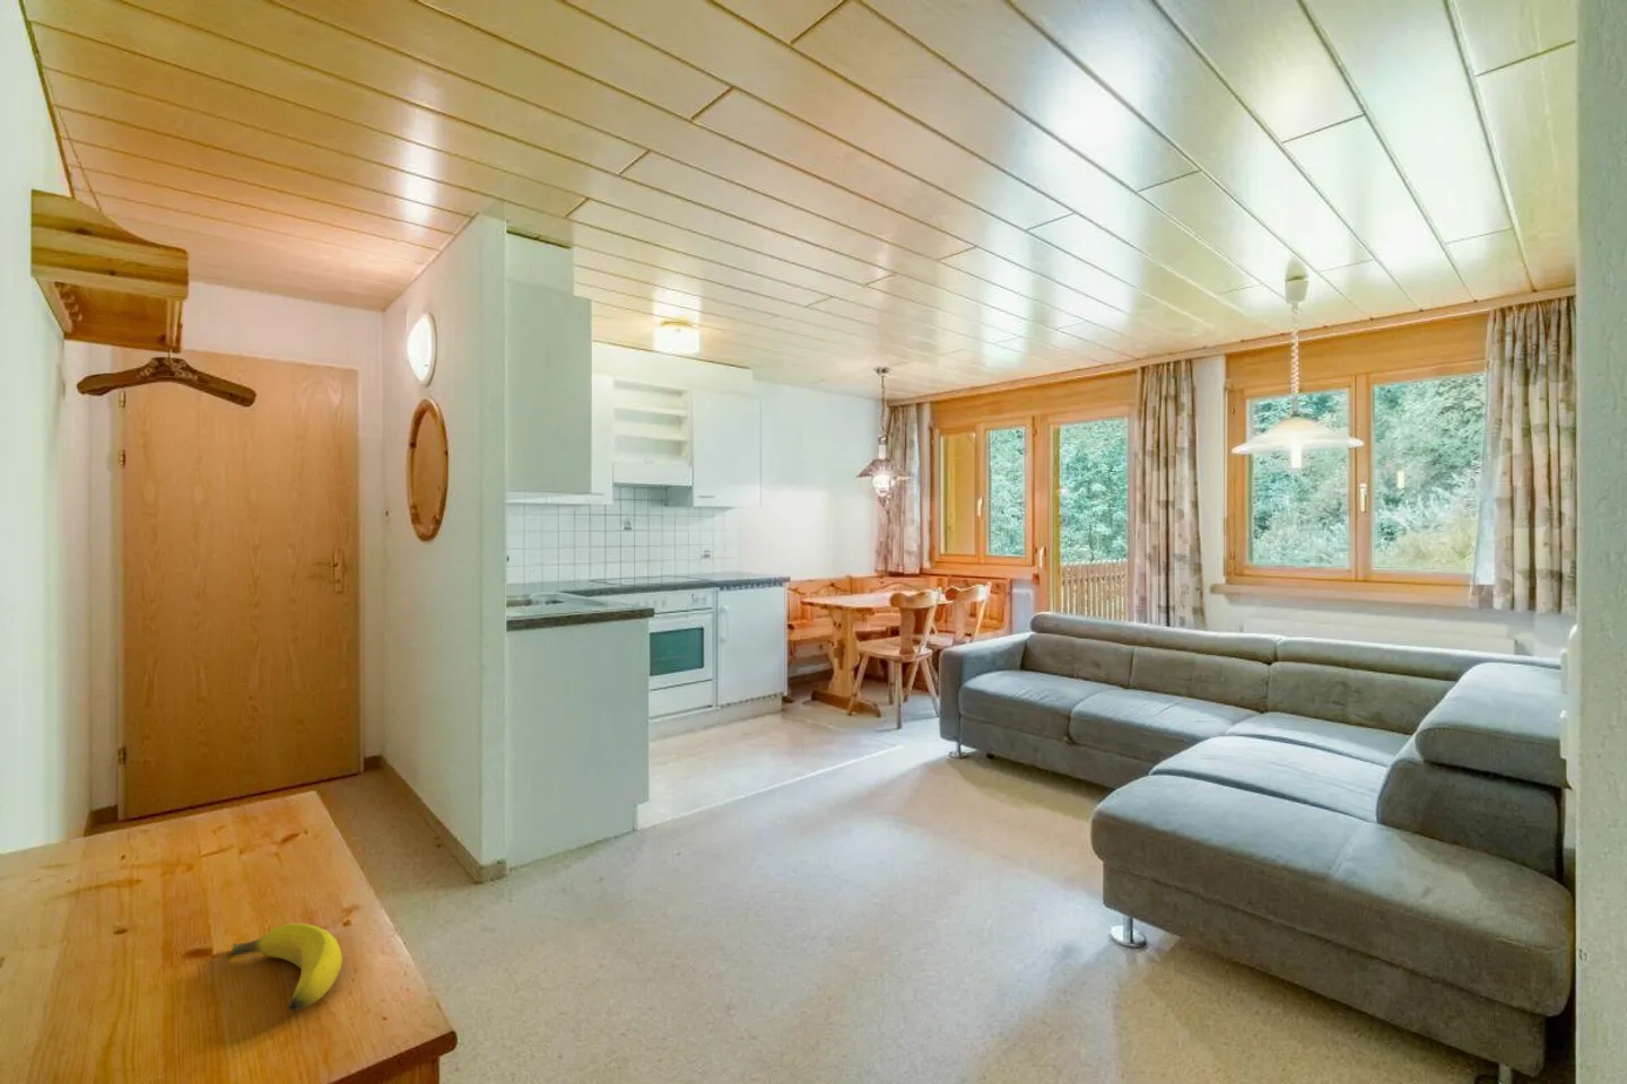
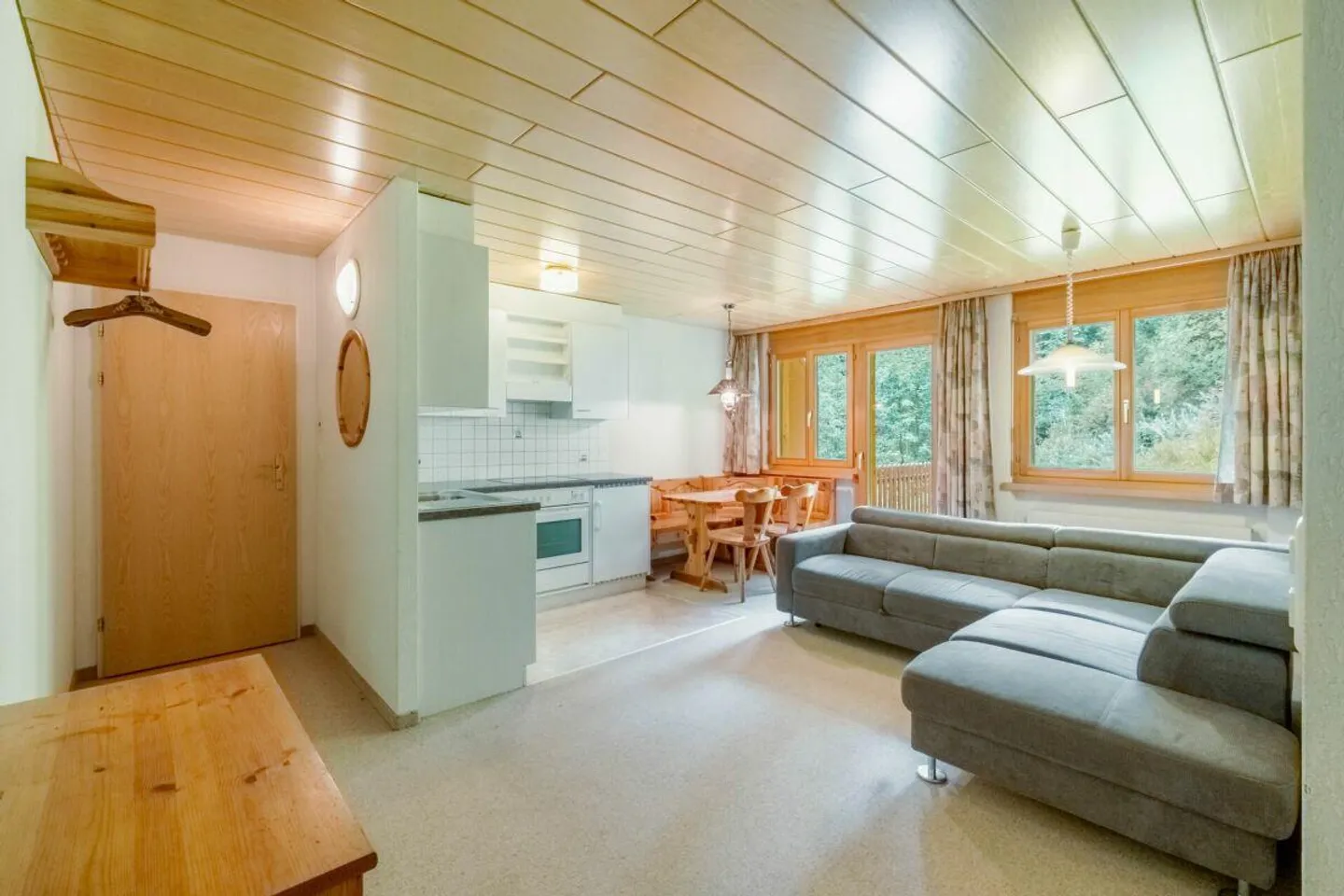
- banana [230,923,344,1011]
